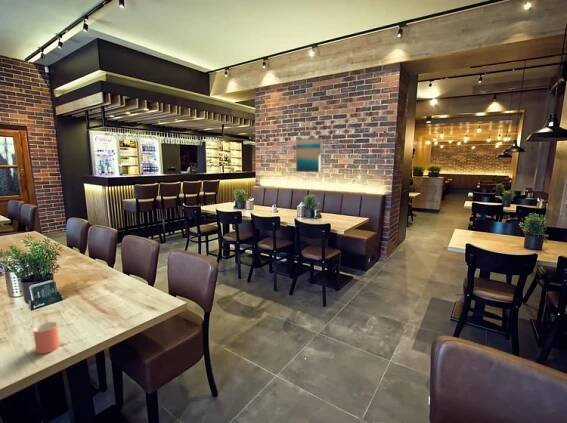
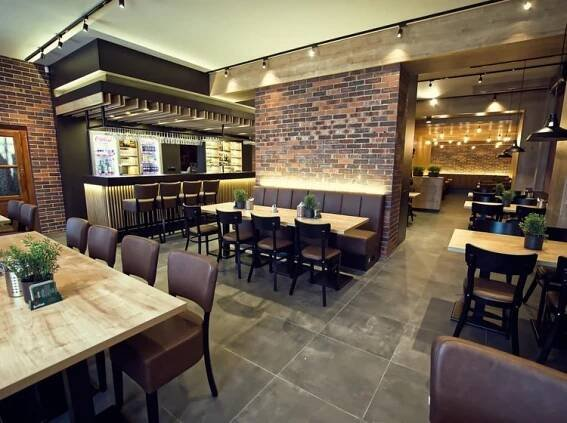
- wall art [295,137,323,173]
- cup [32,321,60,355]
